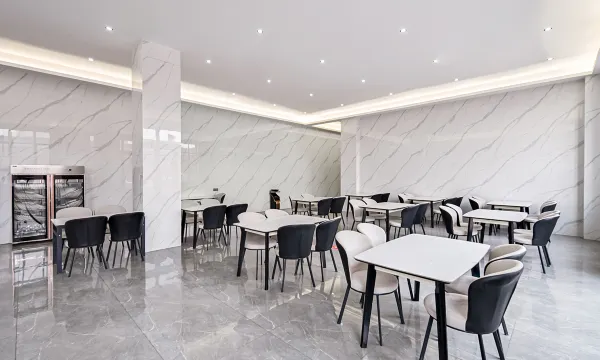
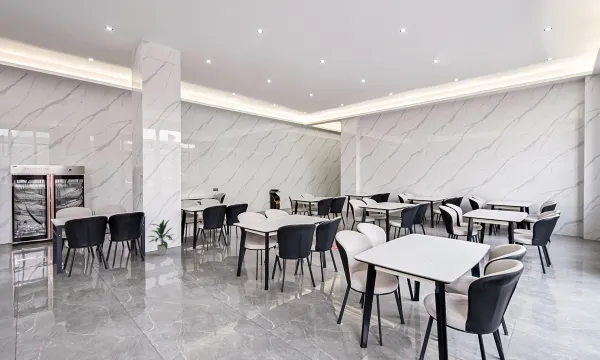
+ indoor plant [147,219,176,256]
